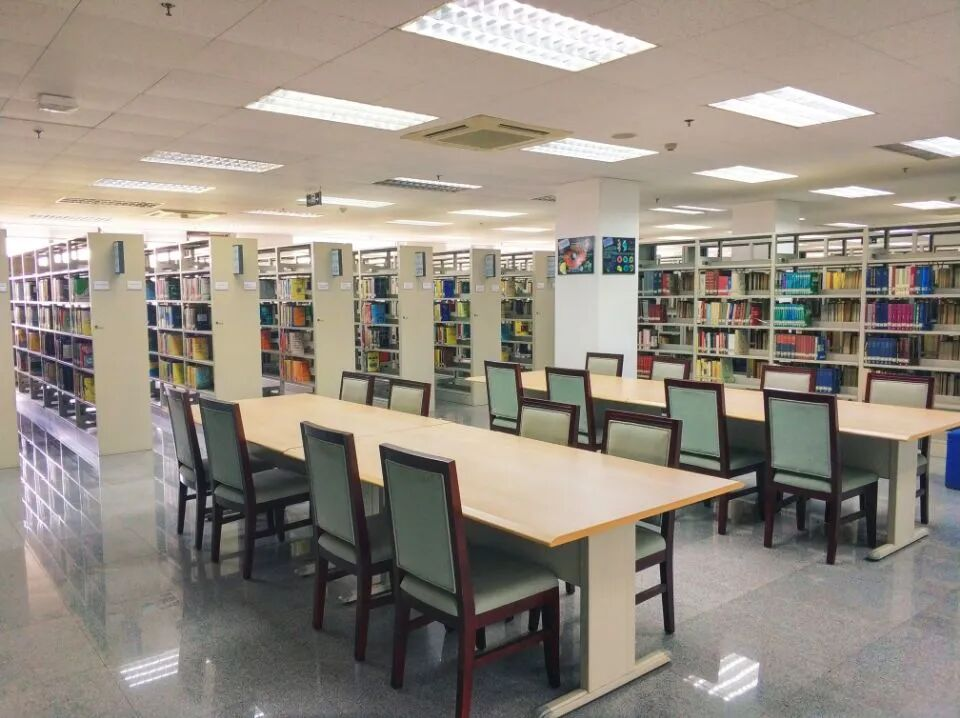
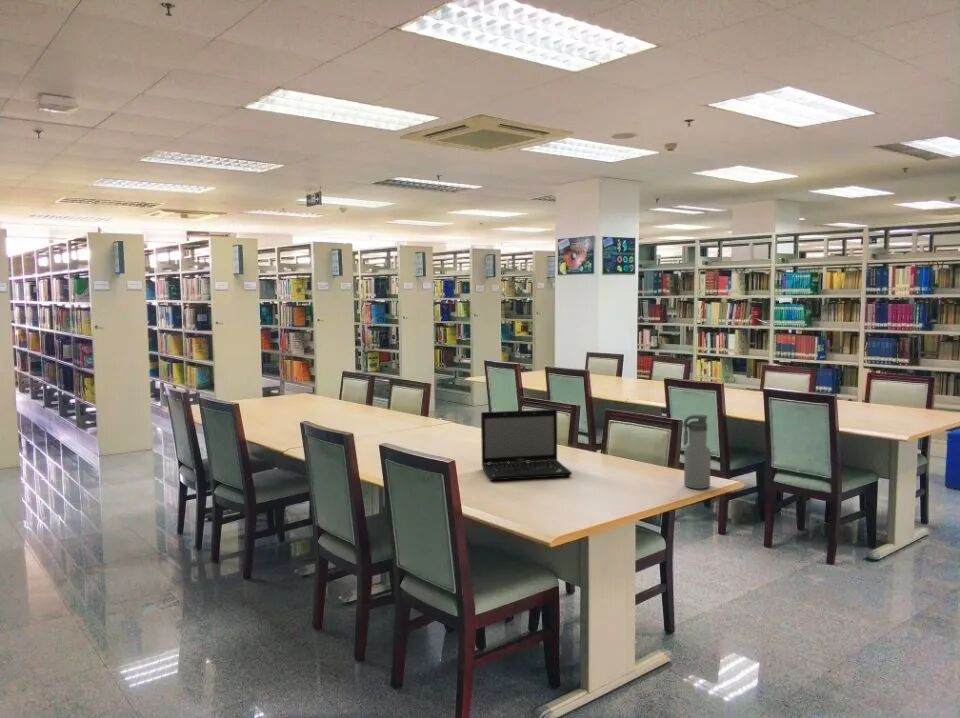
+ water bottle [682,414,712,490]
+ laptop [480,408,573,482]
